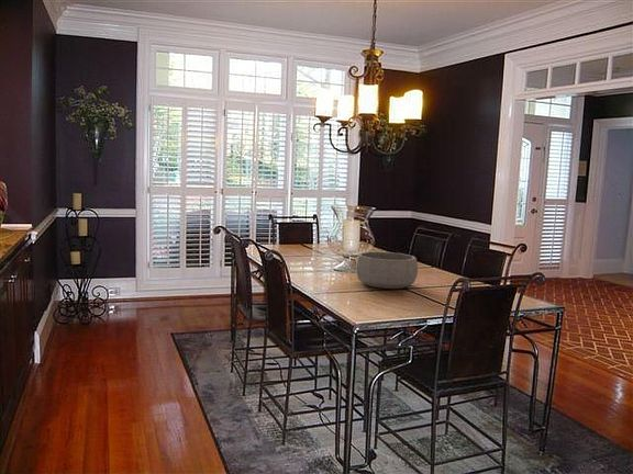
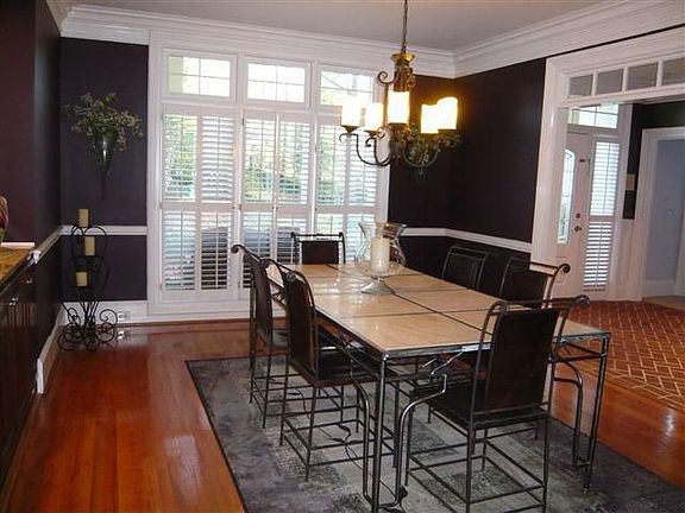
- decorative bowl [355,251,419,290]
